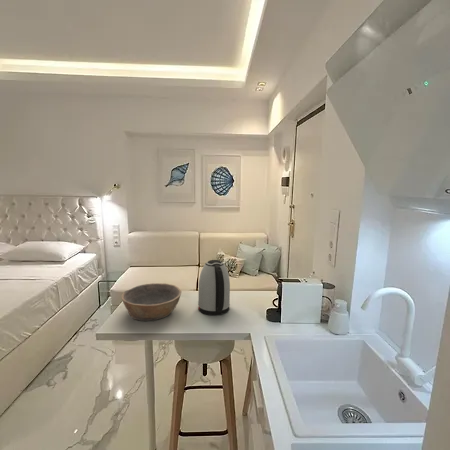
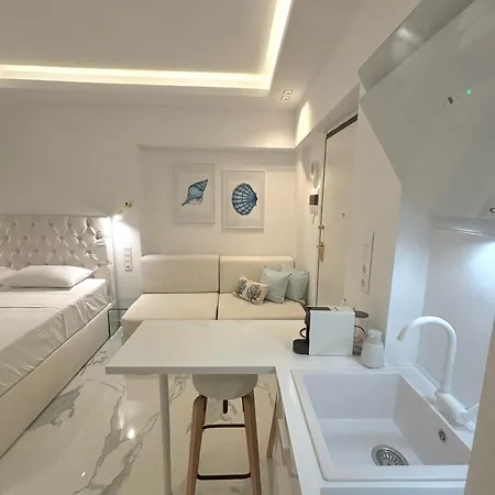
- bowl [120,282,182,322]
- kettle [197,259,231,316]
